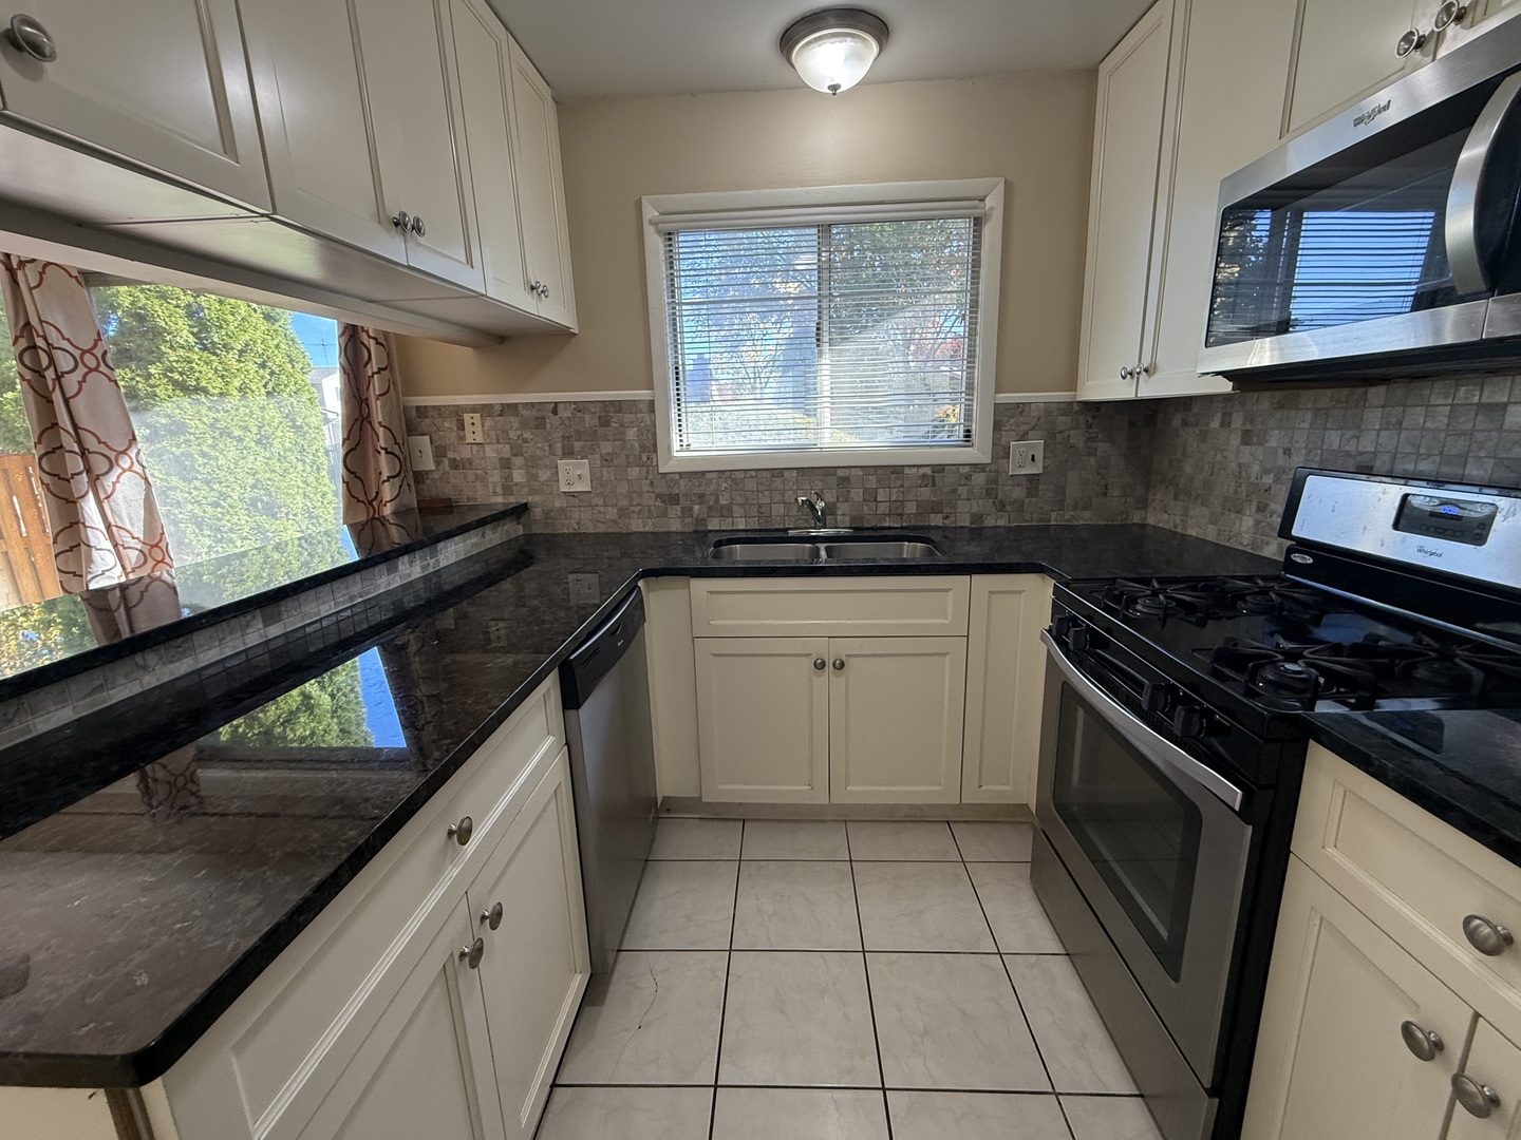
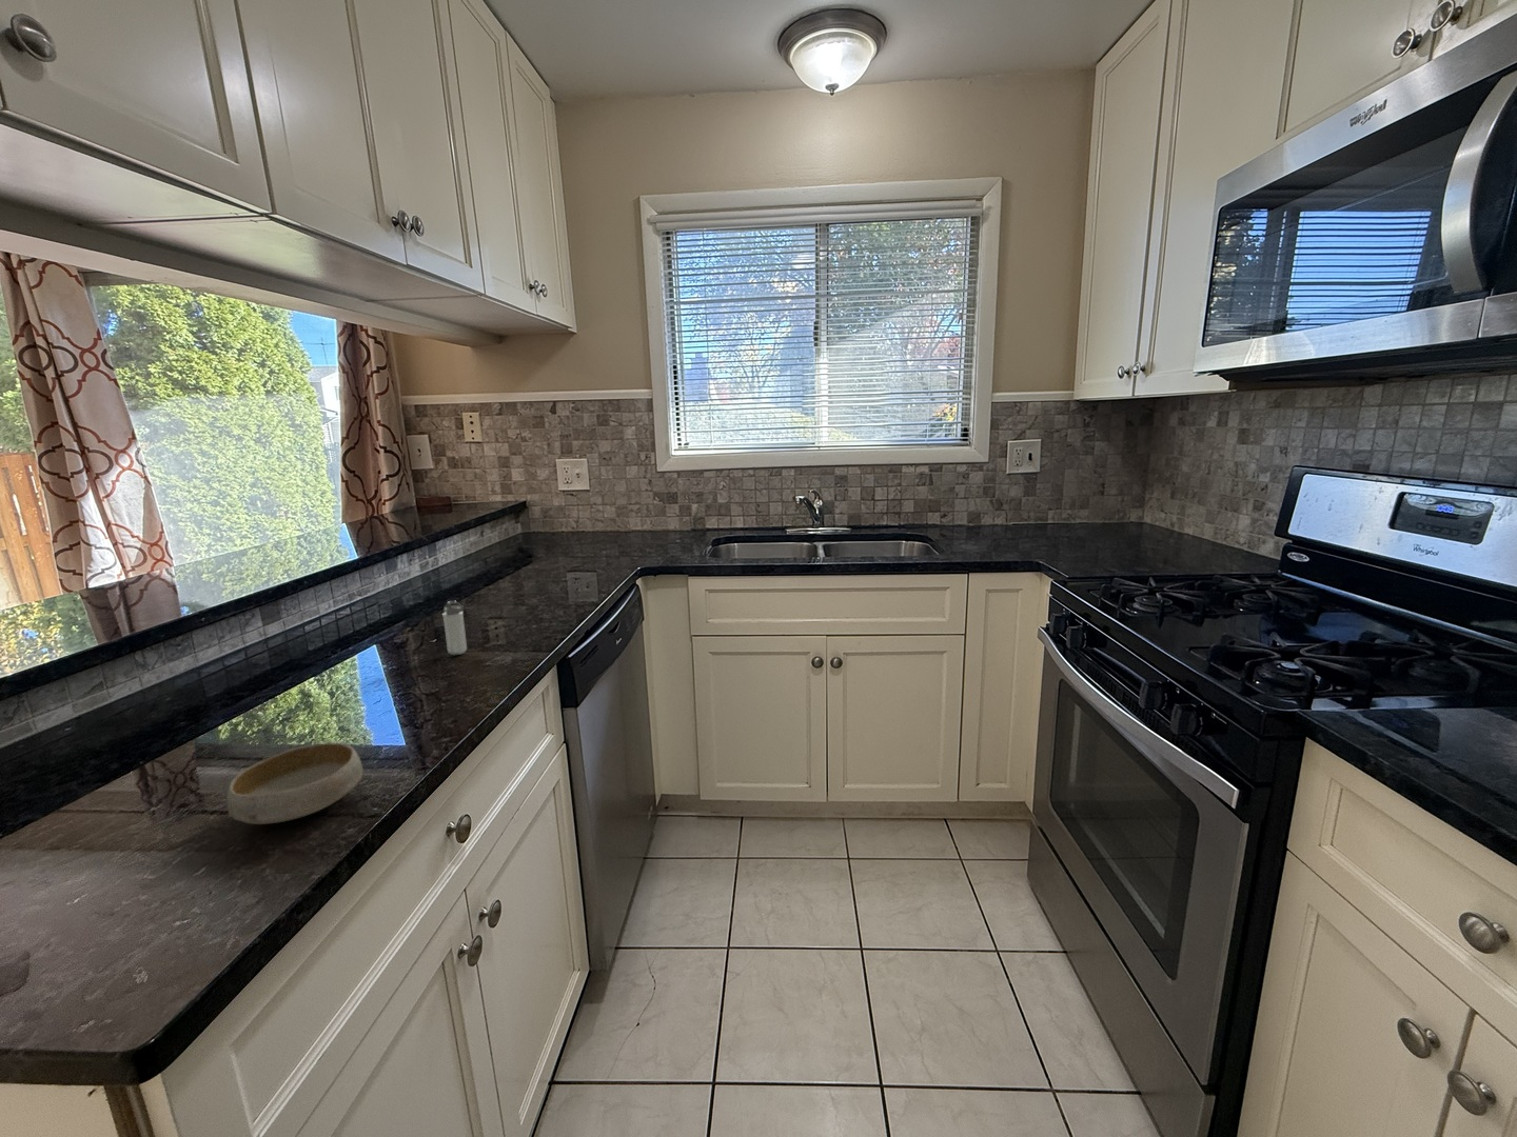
+ shaker [442,600,468,656]
+ bowl [226,742,363,825]
